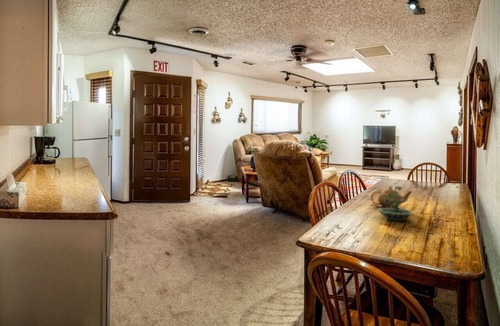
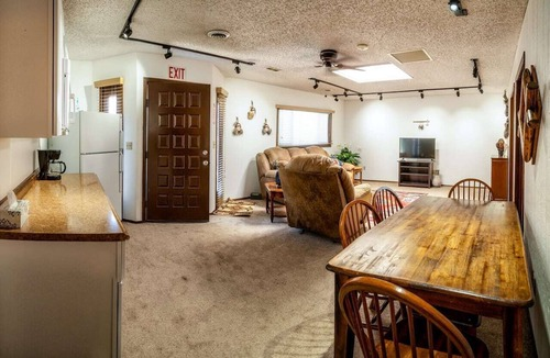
- terrarium [377,185,415,222]
- teapot [370,185,413,208]
